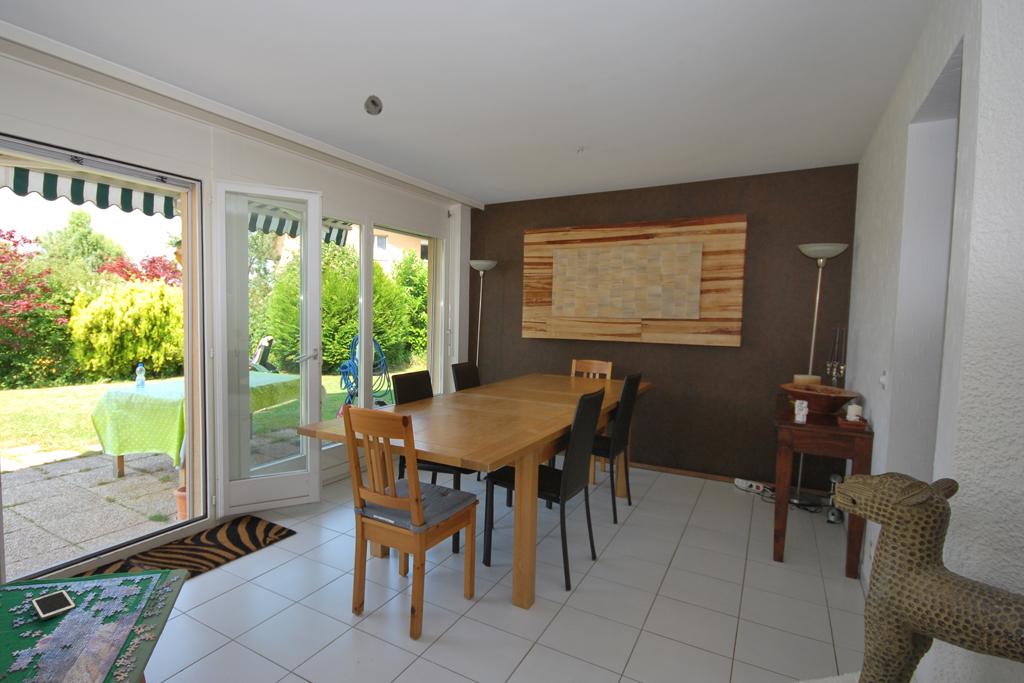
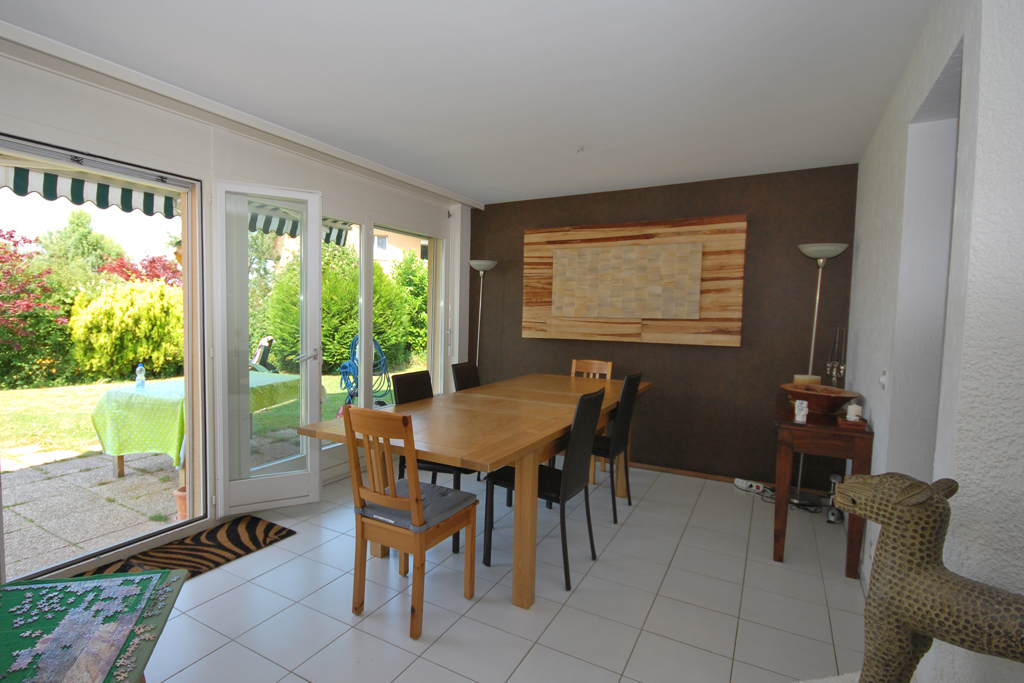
- smoke detector [363,94,384,116]
- cell phone [30,588,77,621]
